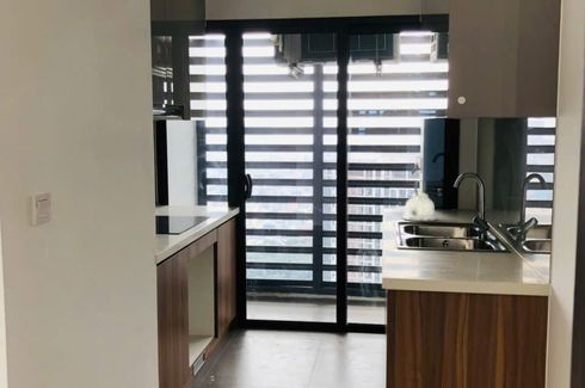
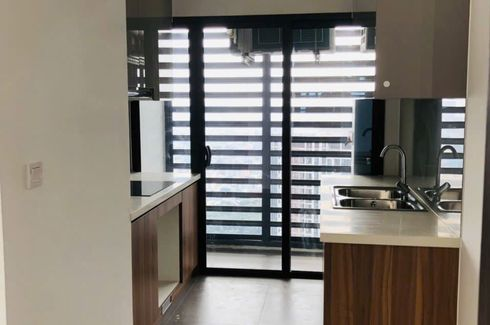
- kettle [401,179,438,222]
